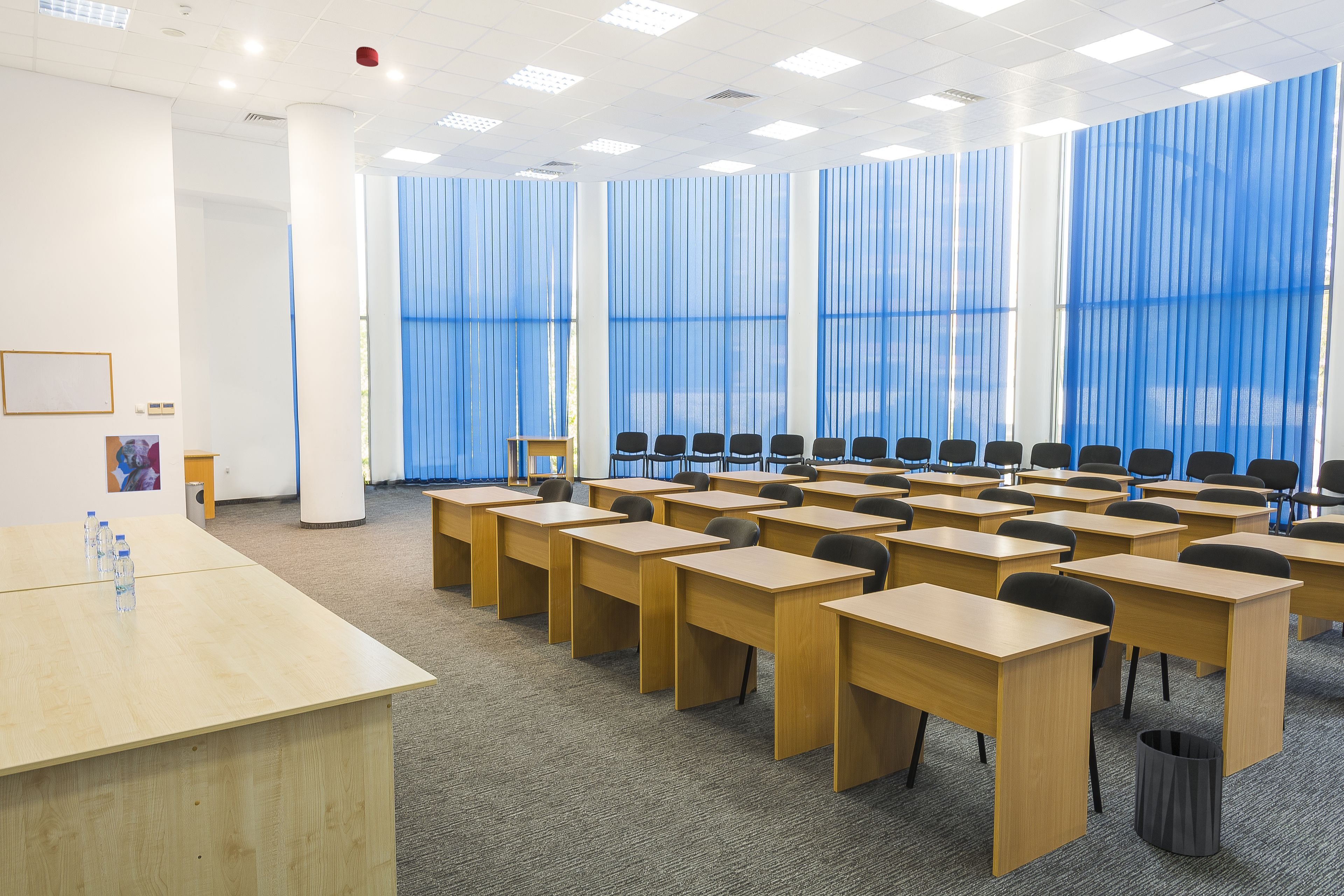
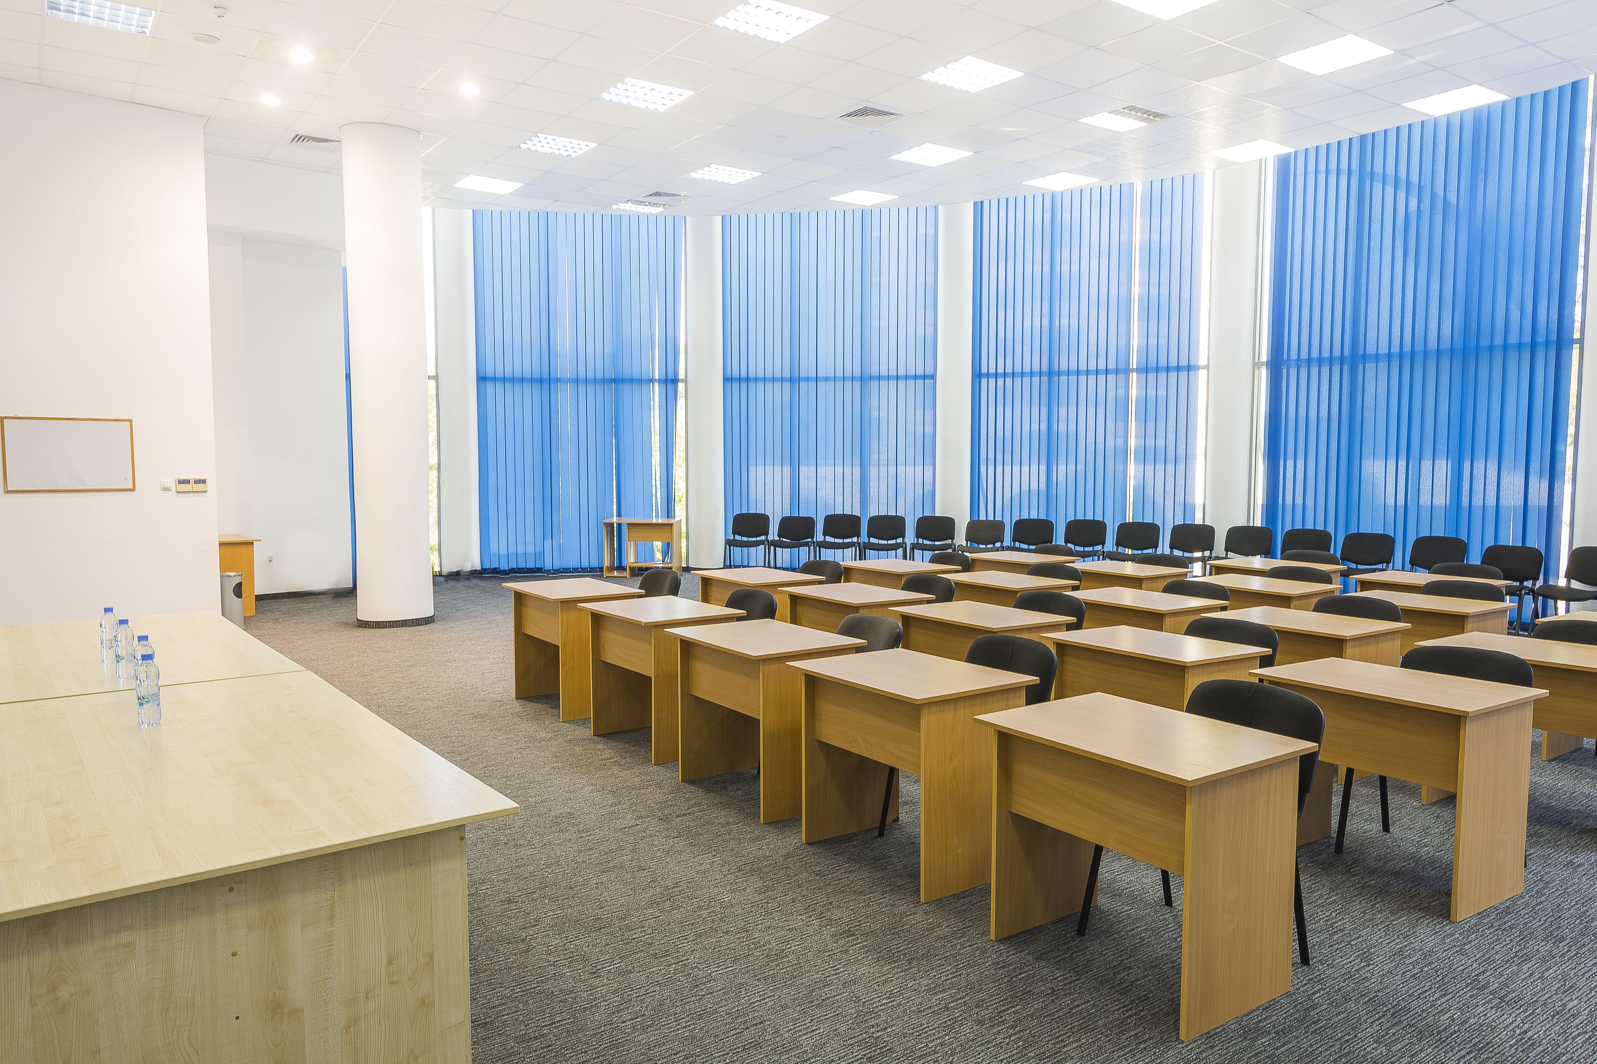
- wall art [104,434,162,494]
- trash can [1134,729,1224,856]
- smoke detector [356,46,379,67]
